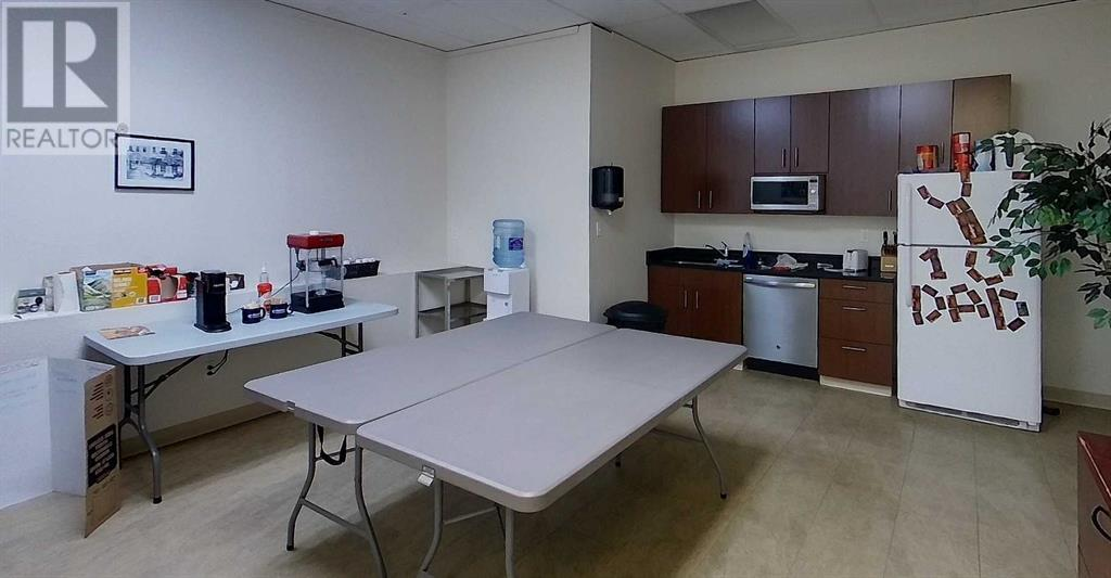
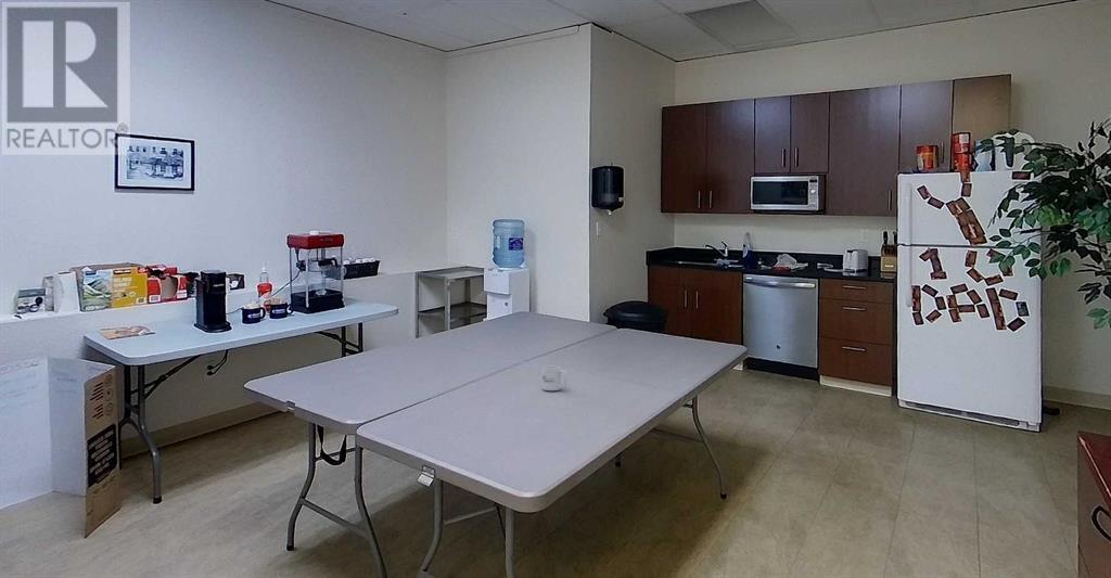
+ mug [541,365,567,391]
